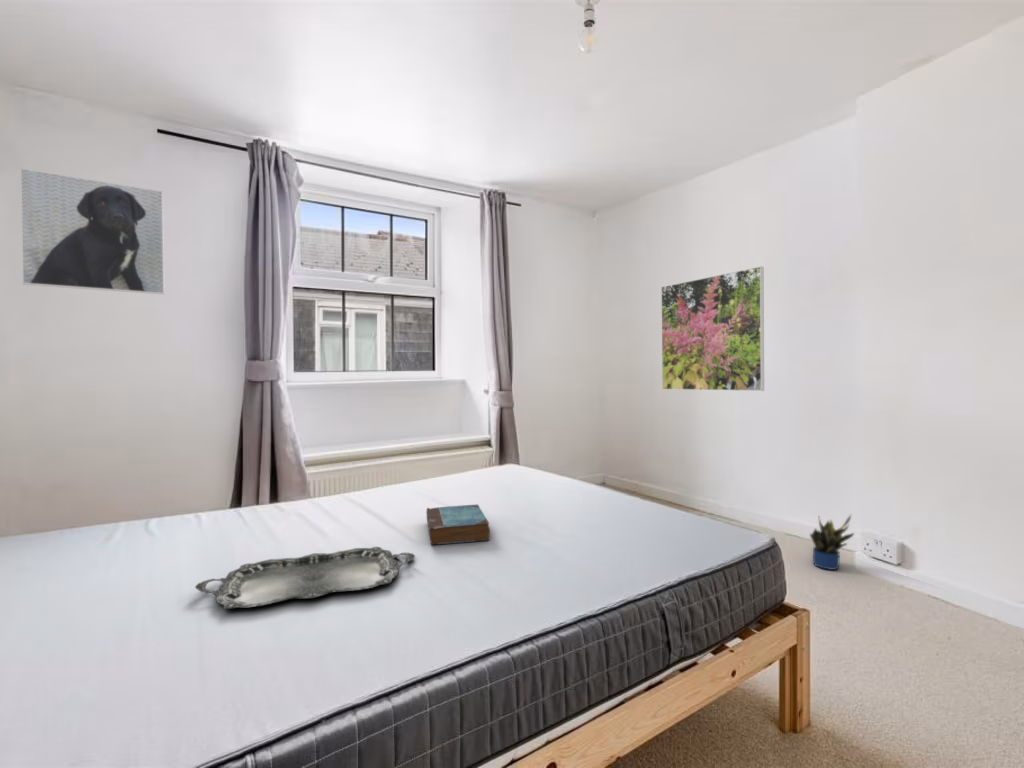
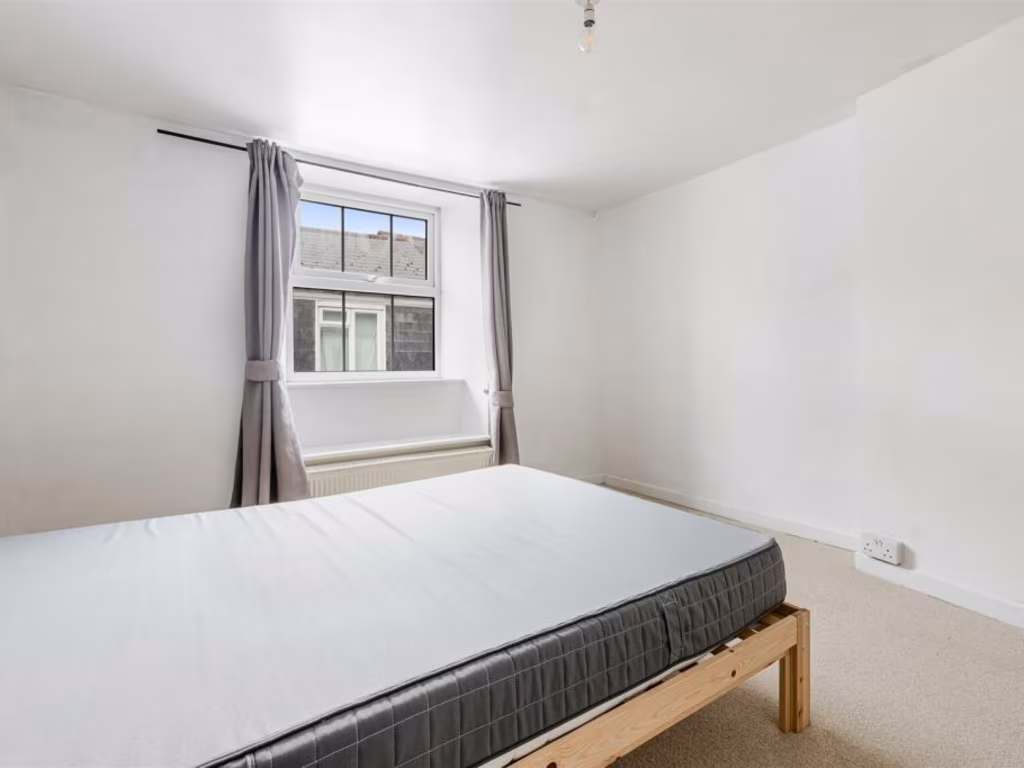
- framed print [660,265,765,392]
- serving tray [194,546,416,610]
- potted plant [809,513,856,571]
- book [425,504,491,546]
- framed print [19,167,166,296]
